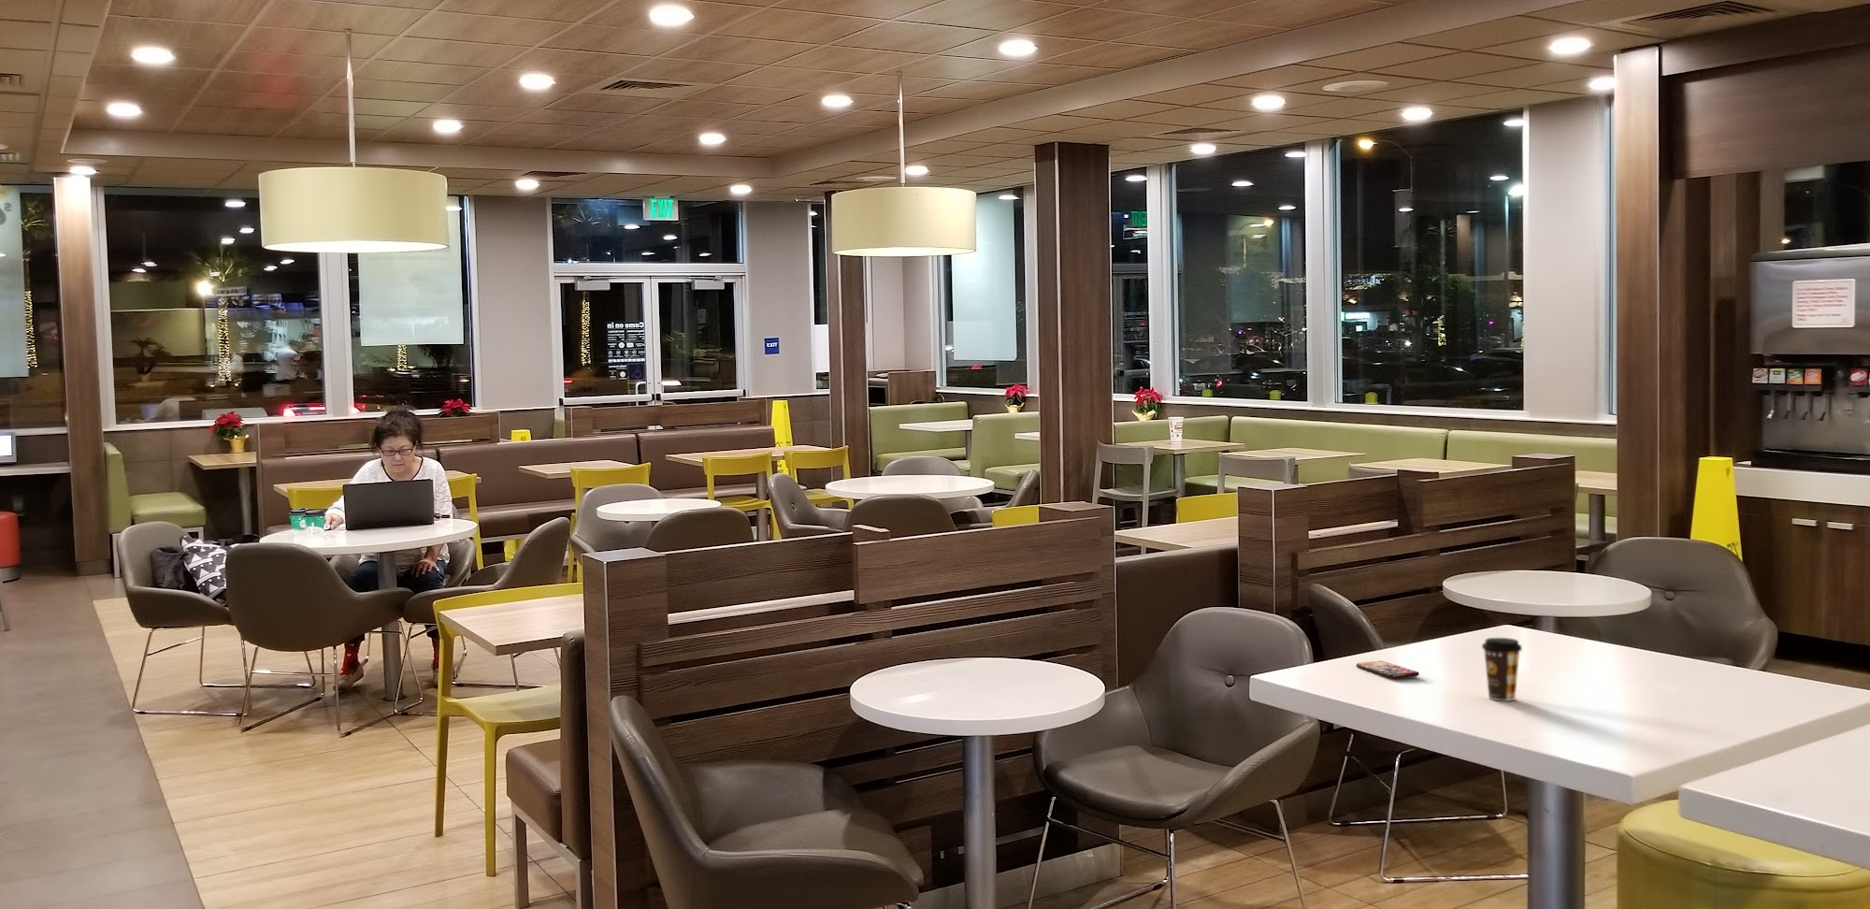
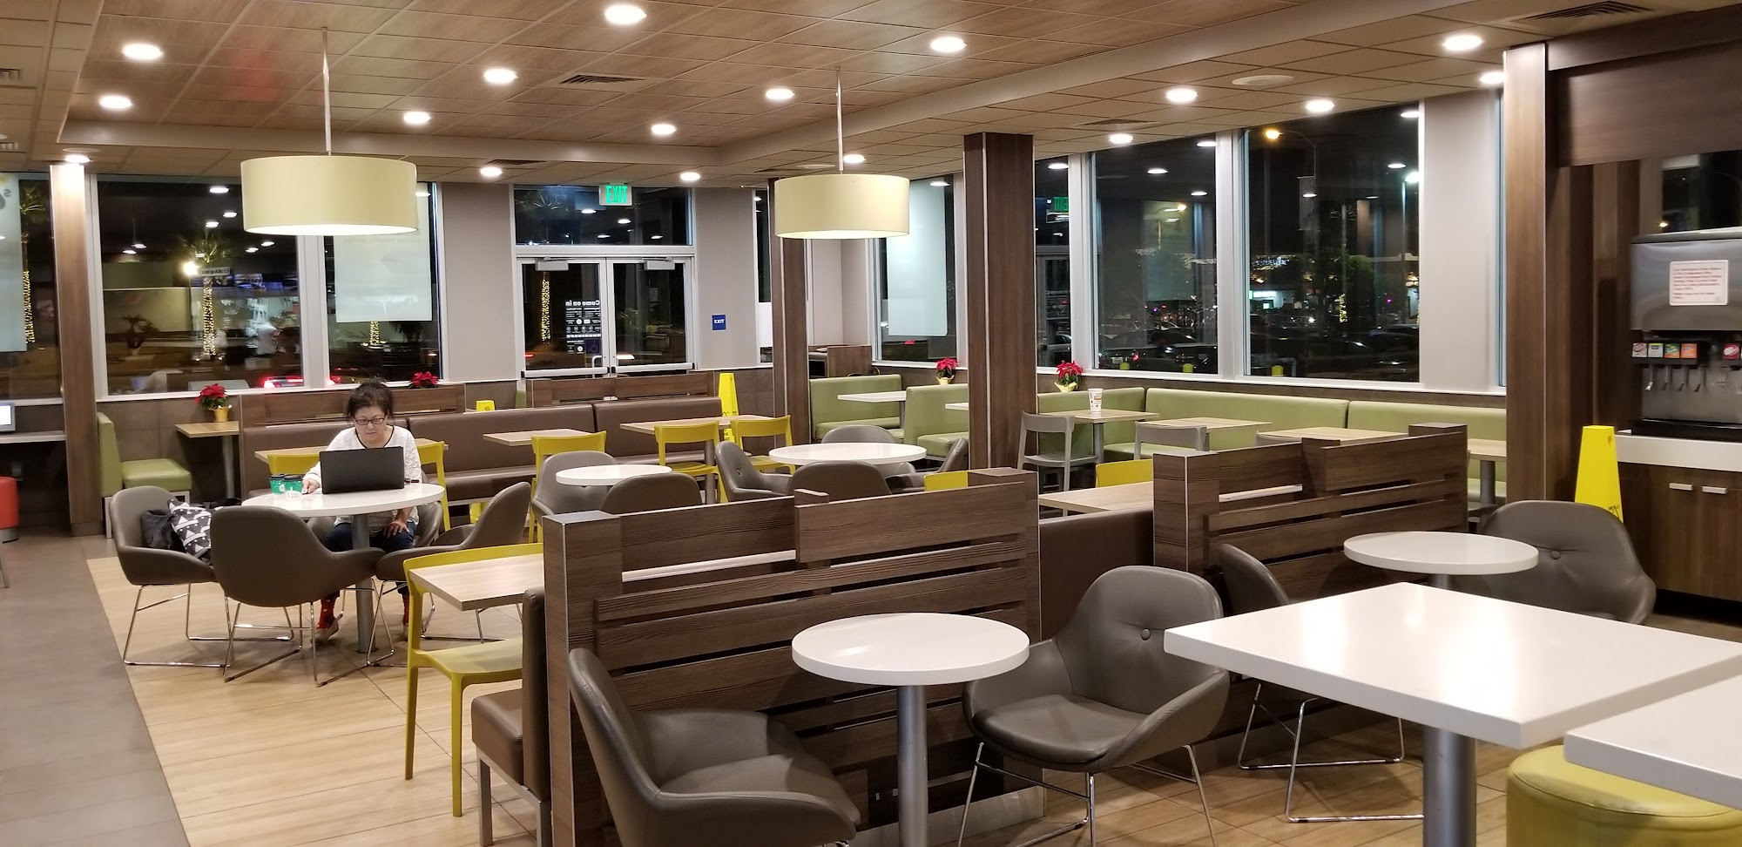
- coffee cup [1481,637,1523,701]
- smartphone [1356,660,1420,679]
